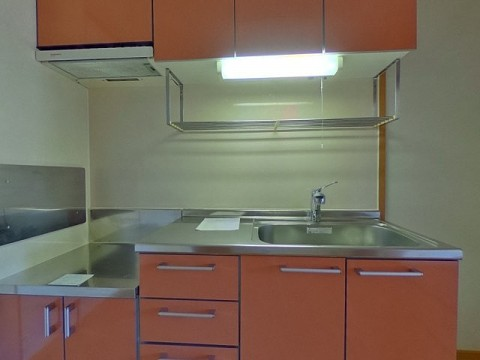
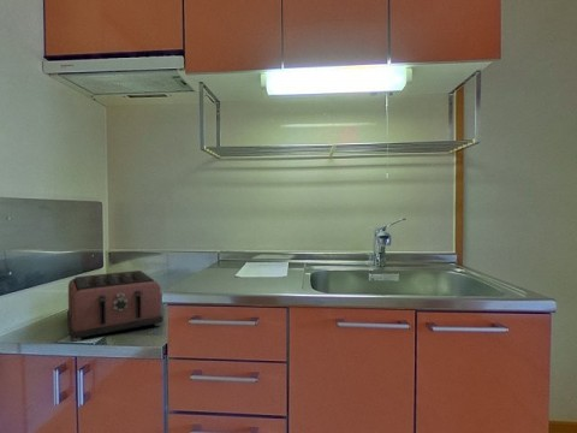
+ toaster [66,269,165,343]
